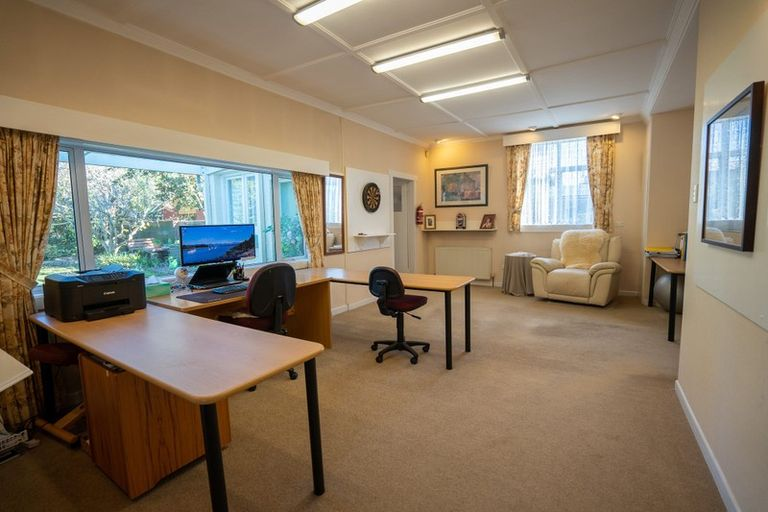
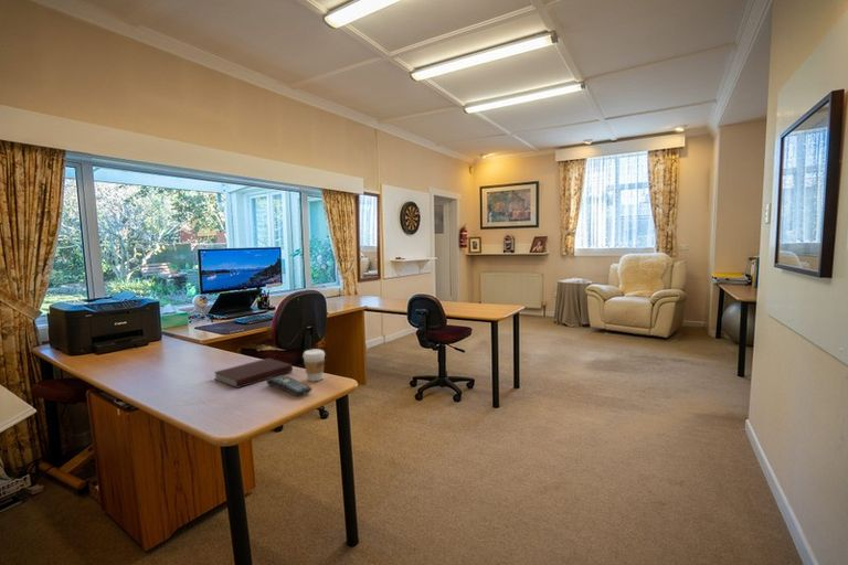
+ notebook [213,358,294,390]
+ coffee cup [301,348,326,382]
+ remote control [266,374,312,397]
